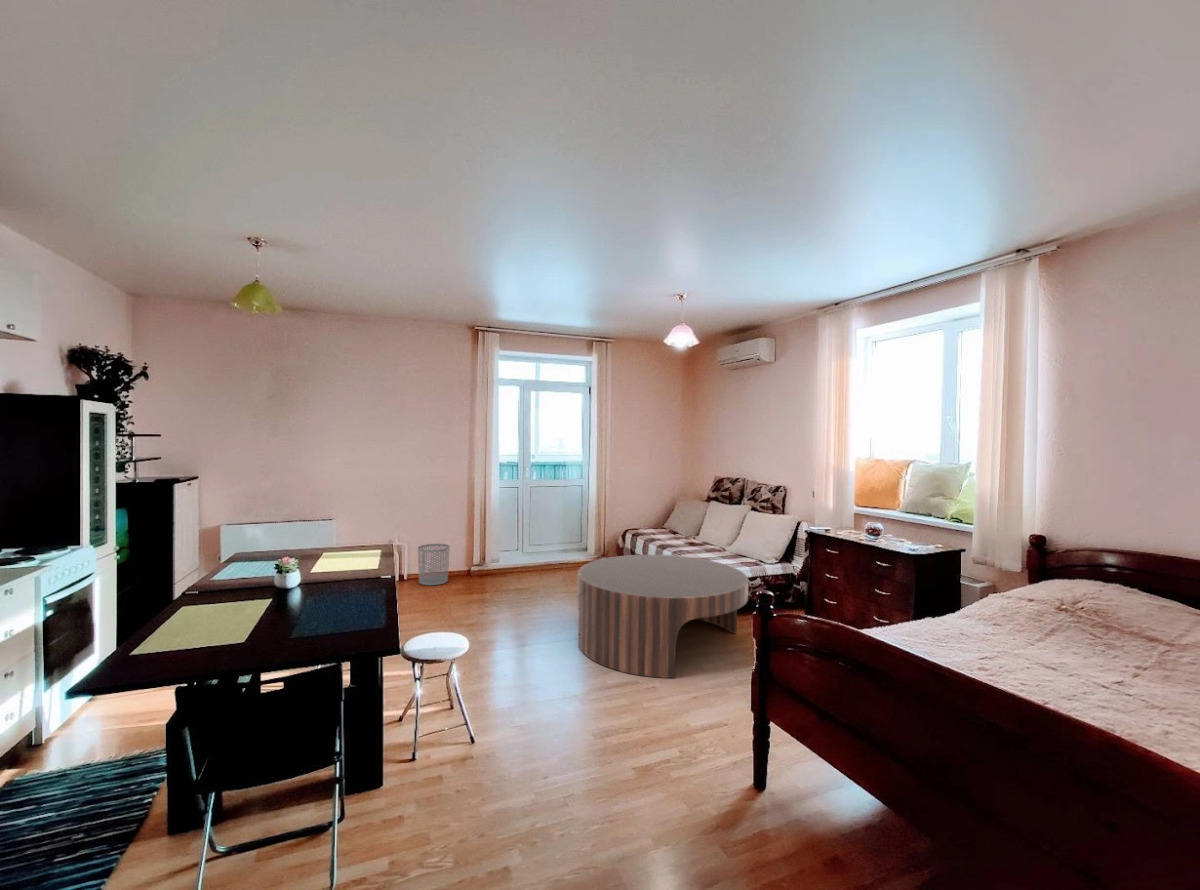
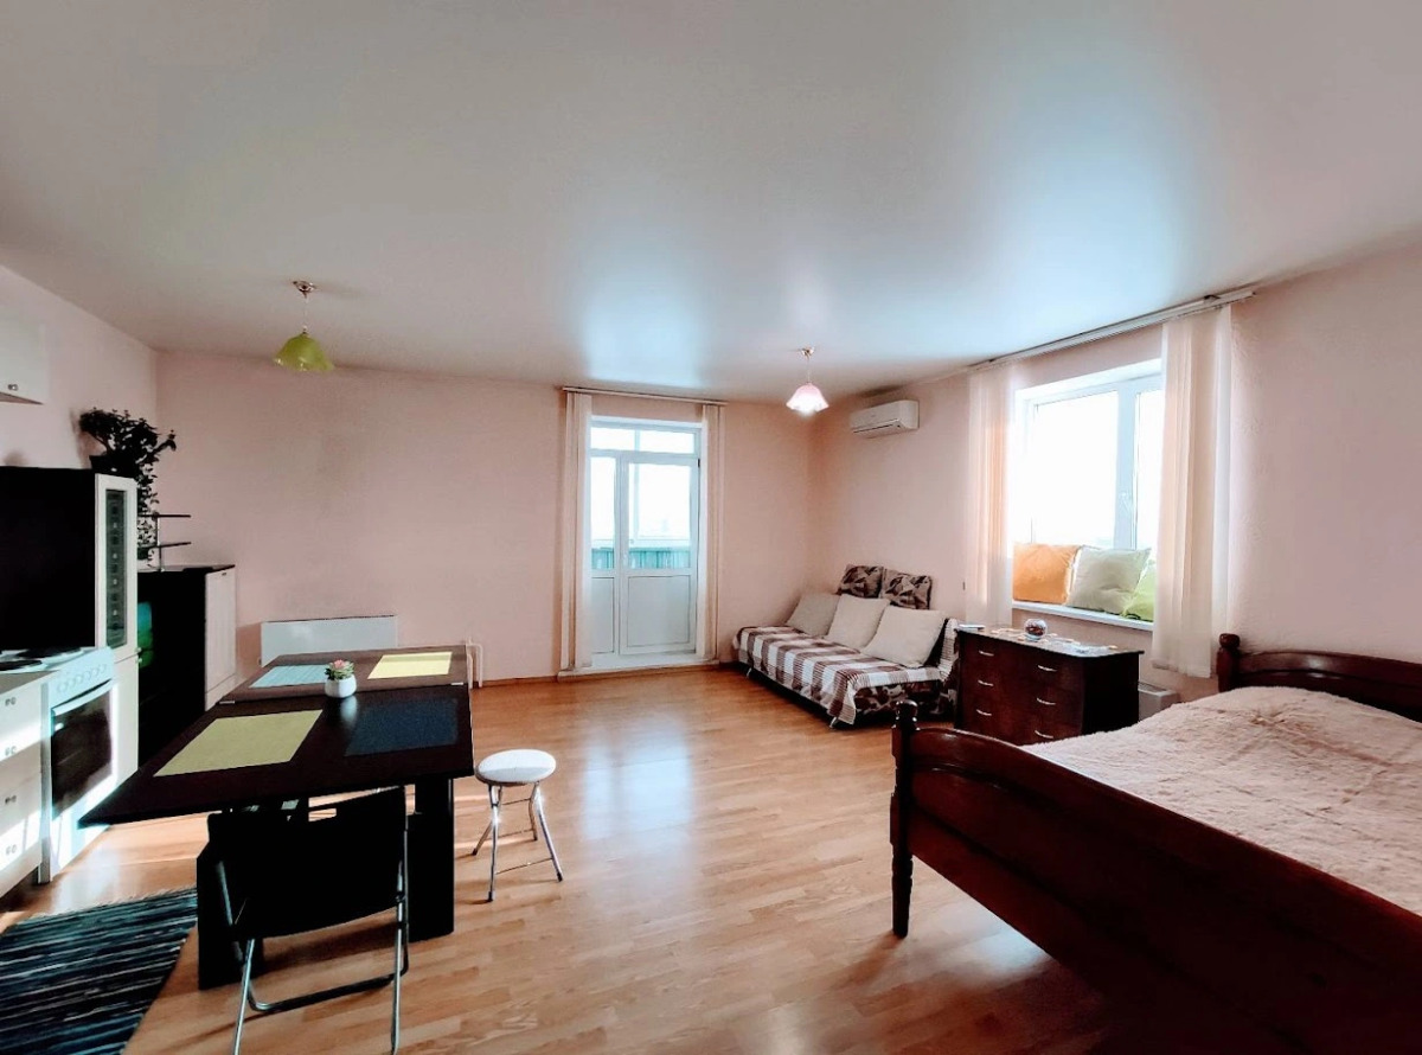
- waste bin [417,543,451,586]
- coffee table [576,554,749,679]
